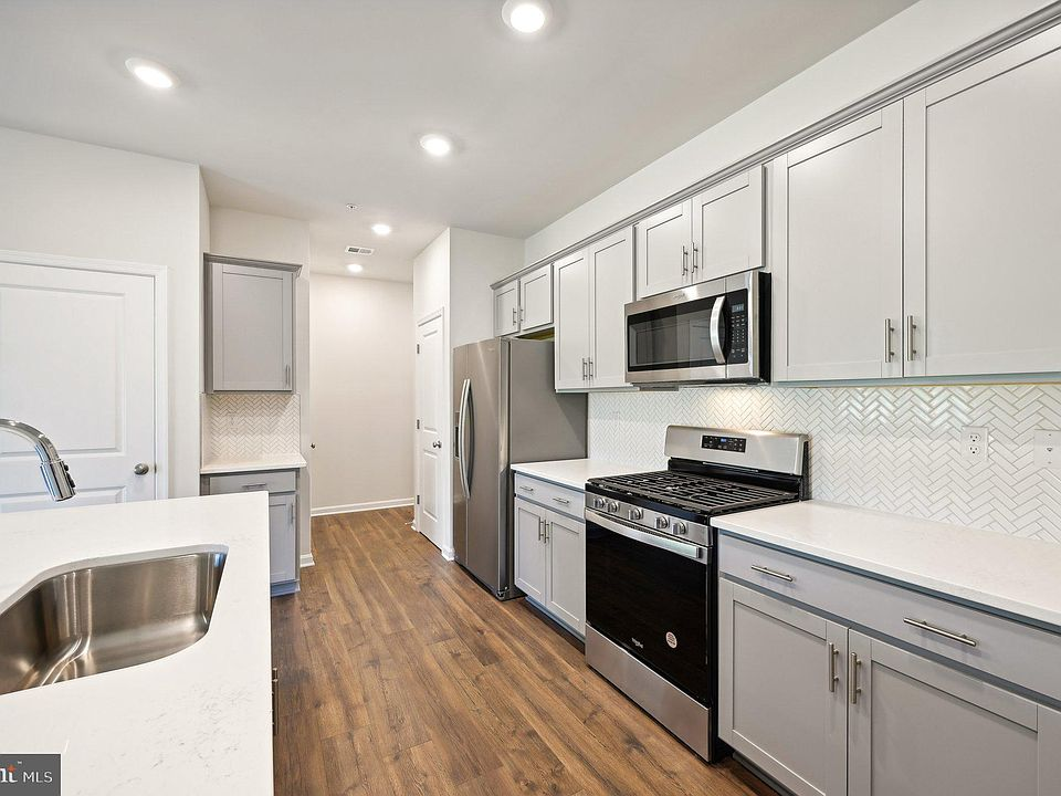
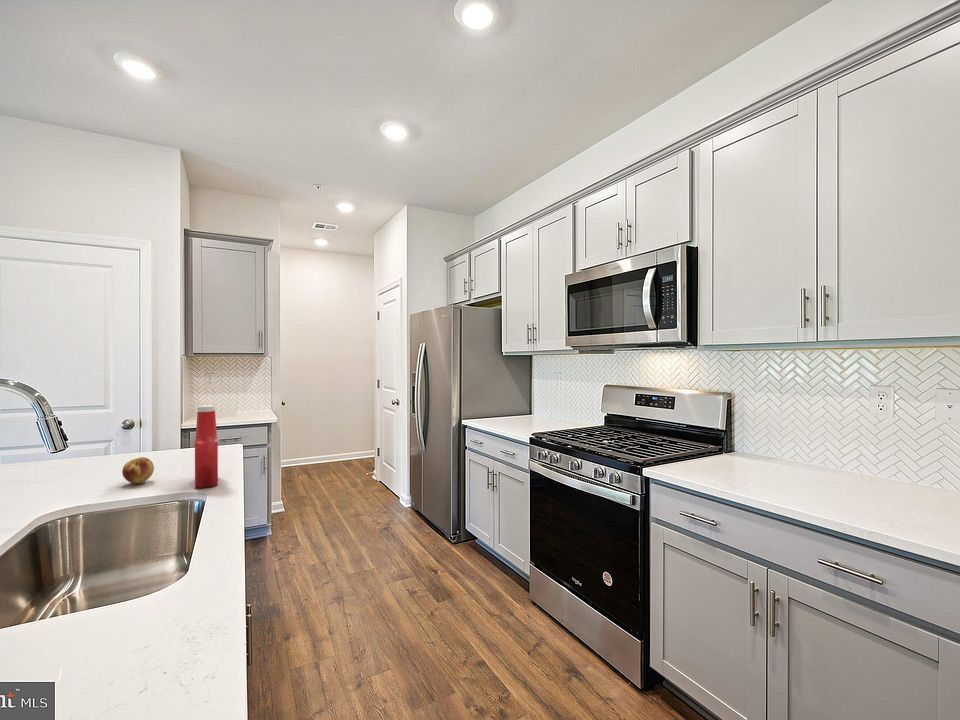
+ fruit [121,456,155,484]
+ soap bottle [194,404,219,489]
